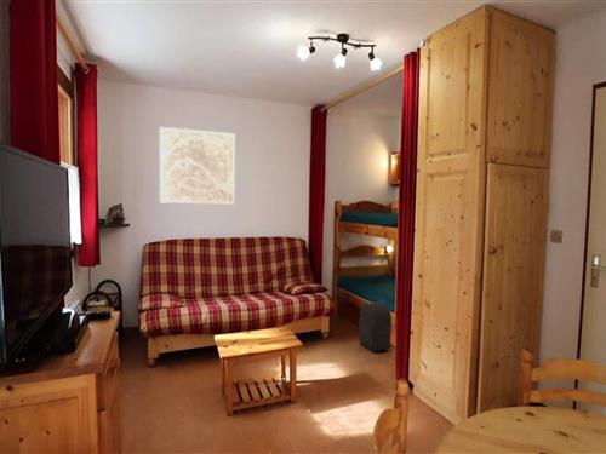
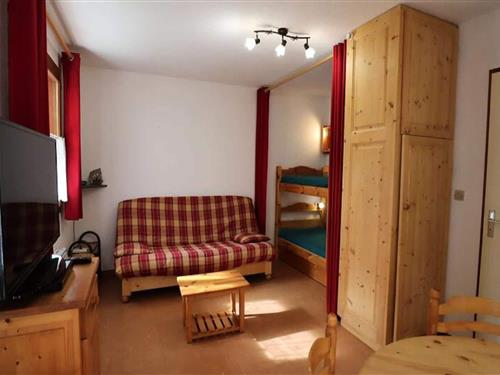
- backpack [358,297,394,352]
- wall art [159,126,236,206]
